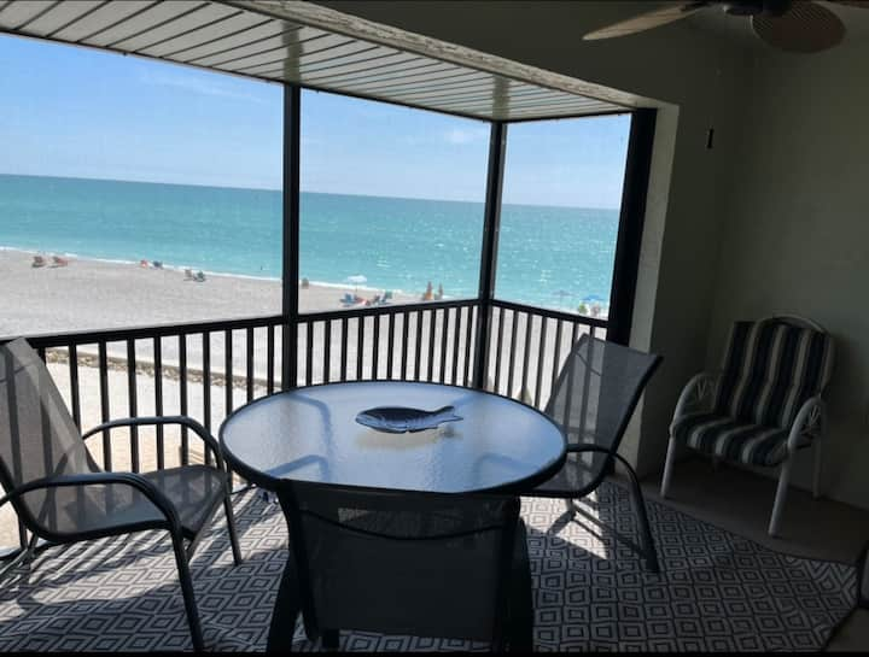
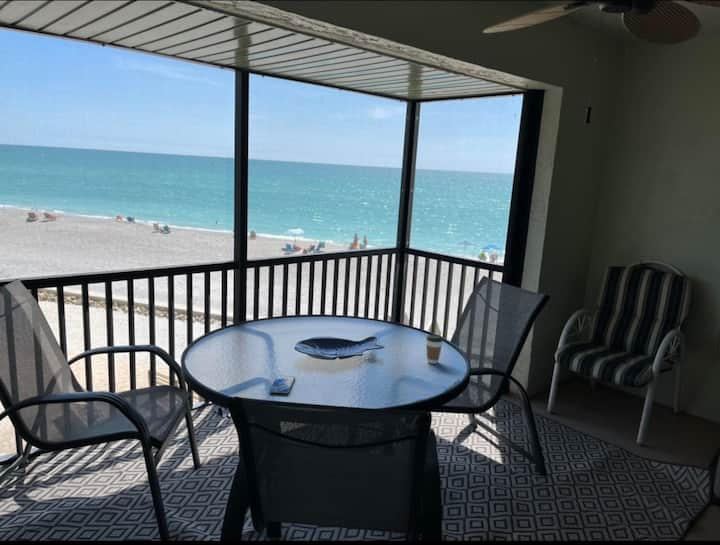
+ smartphone [268,375,296,394]
+ coffee cup [425,334,444,365]
